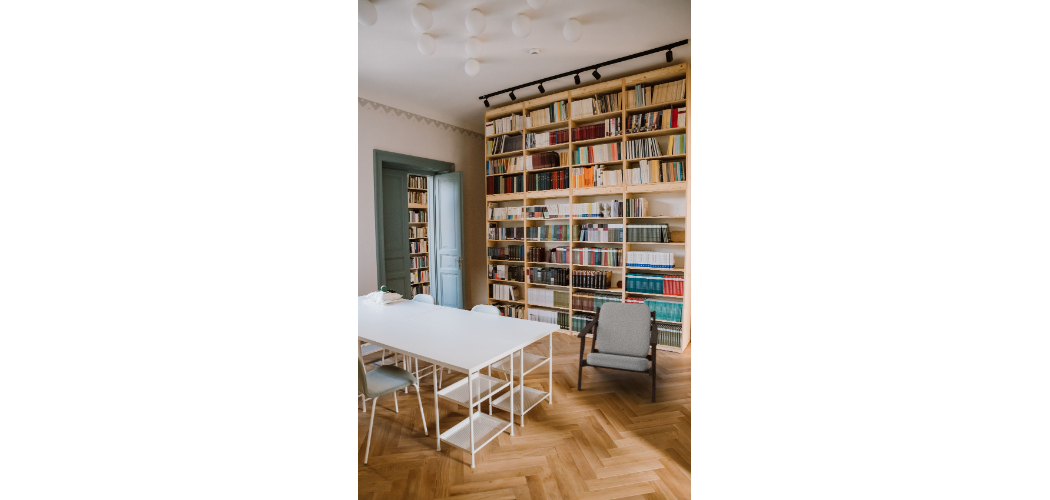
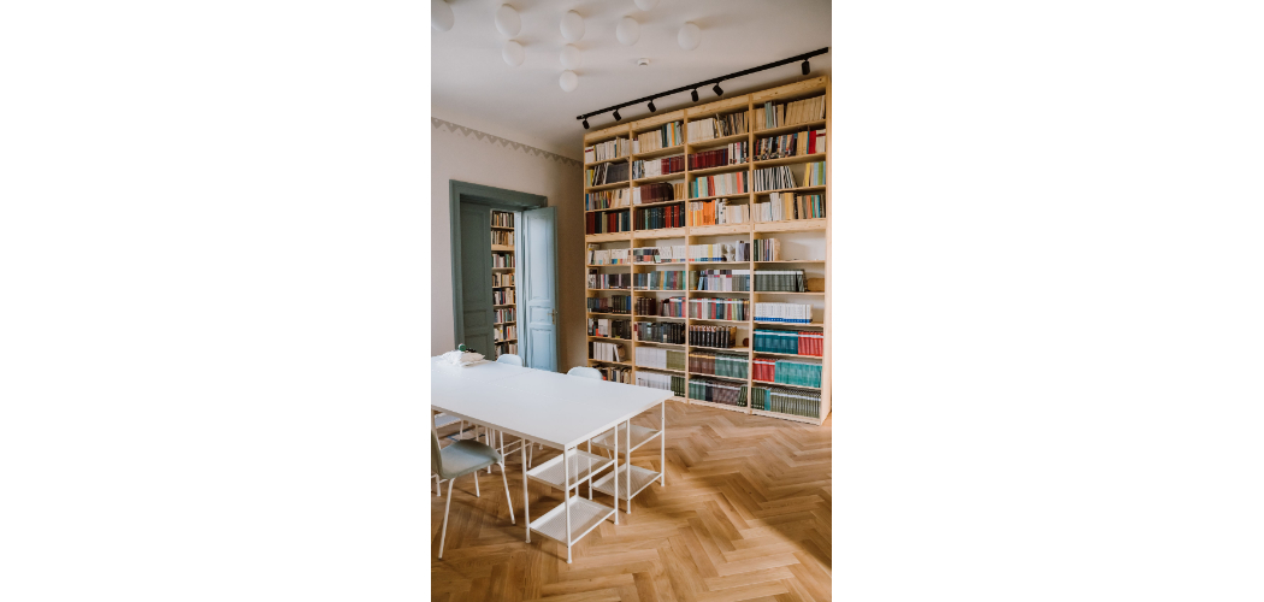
- armchair [576,301,659,403]
